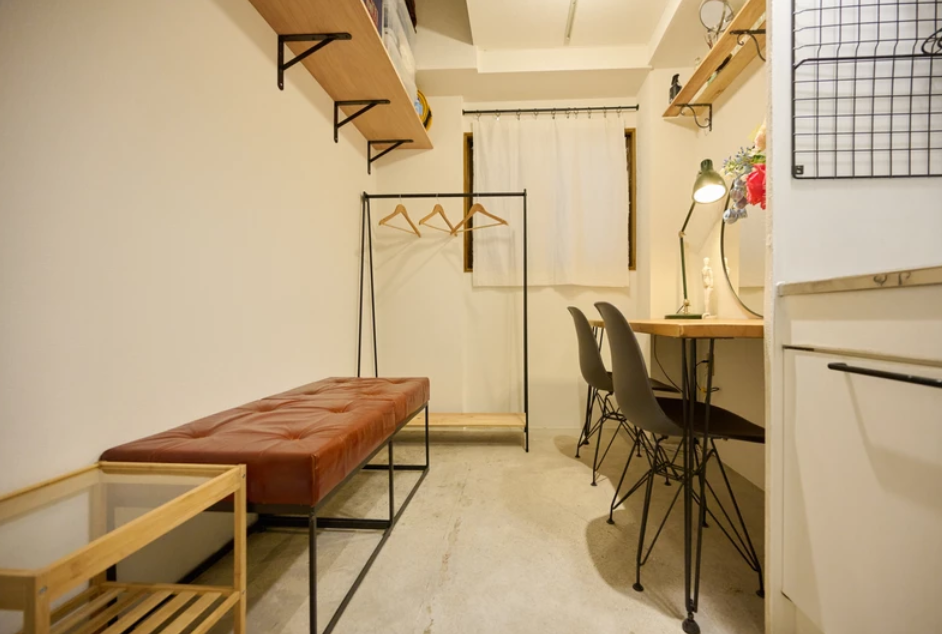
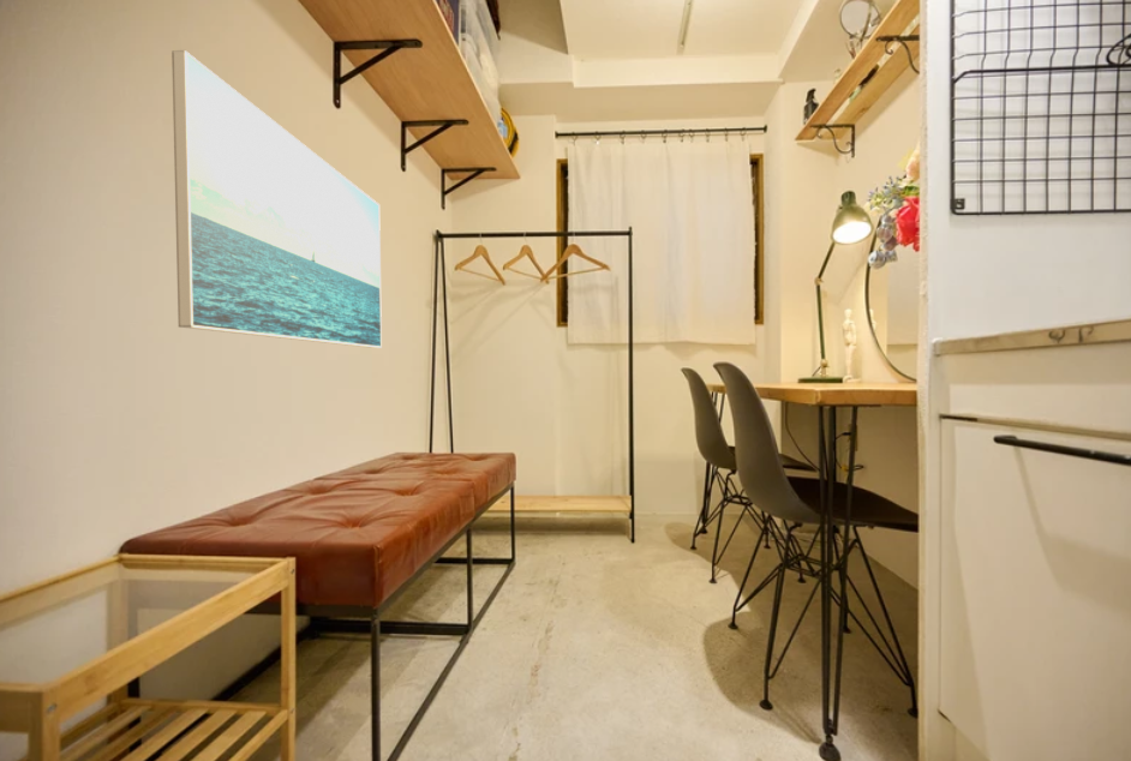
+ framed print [170,49,383,349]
